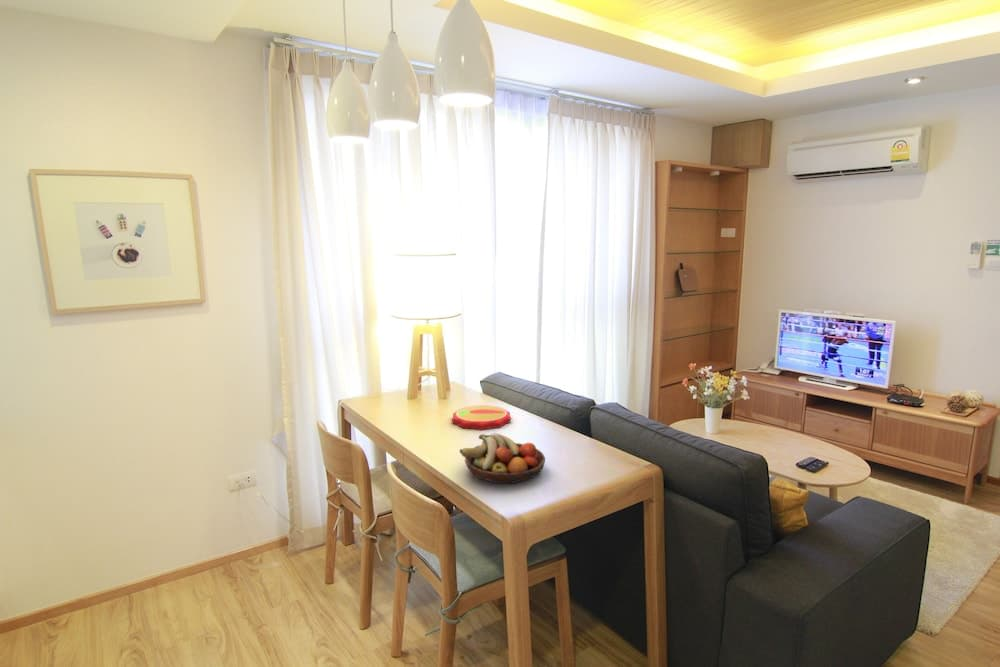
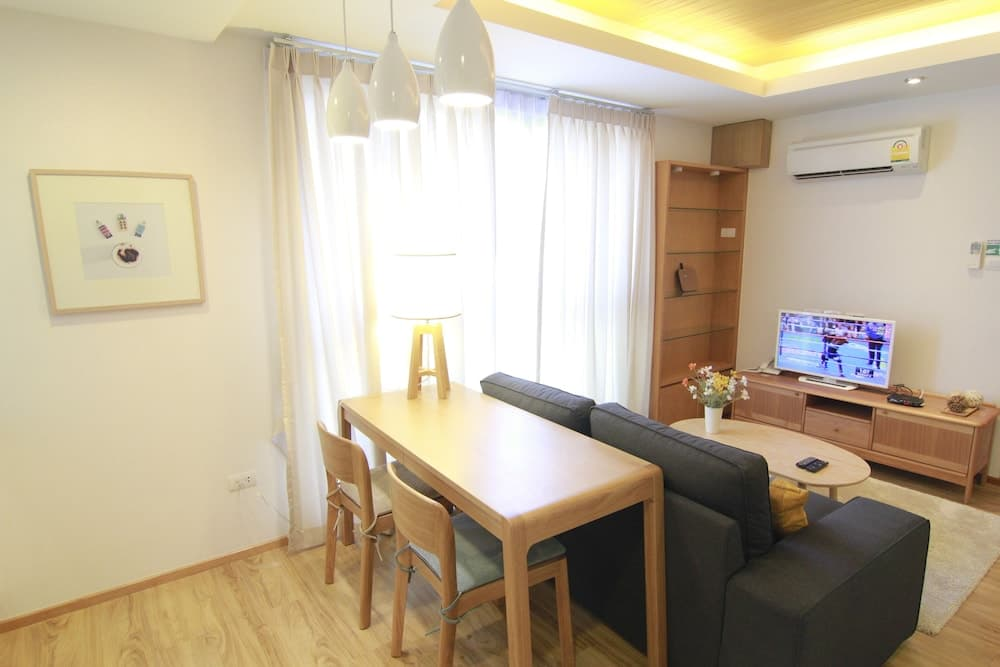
- fruit bowl [459,432,546,485]
- plate [451,404,512,431]
